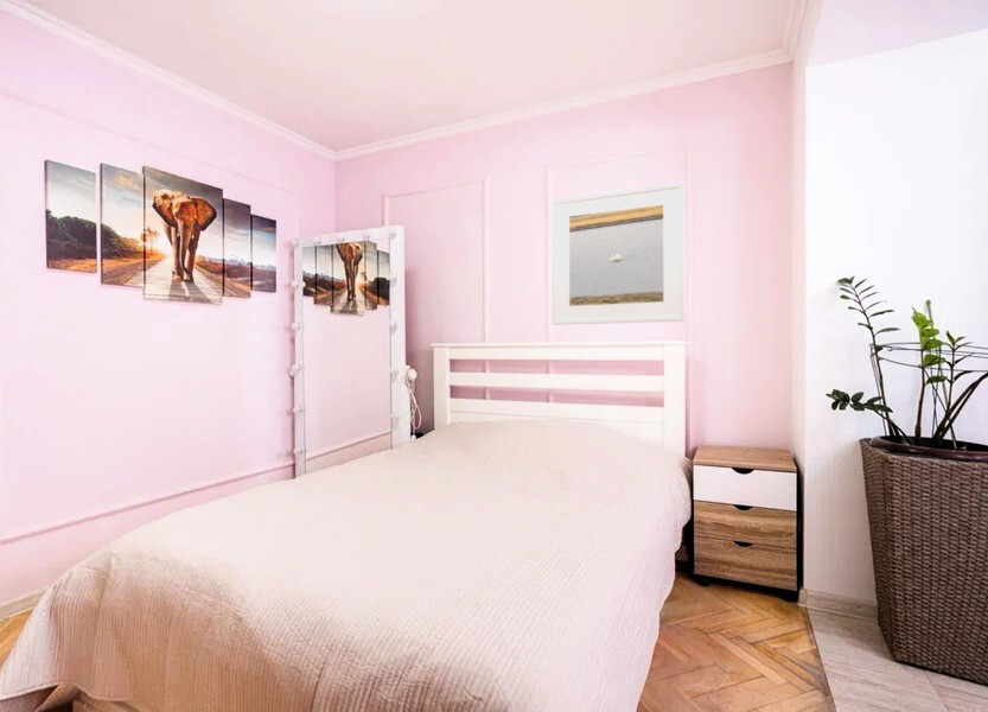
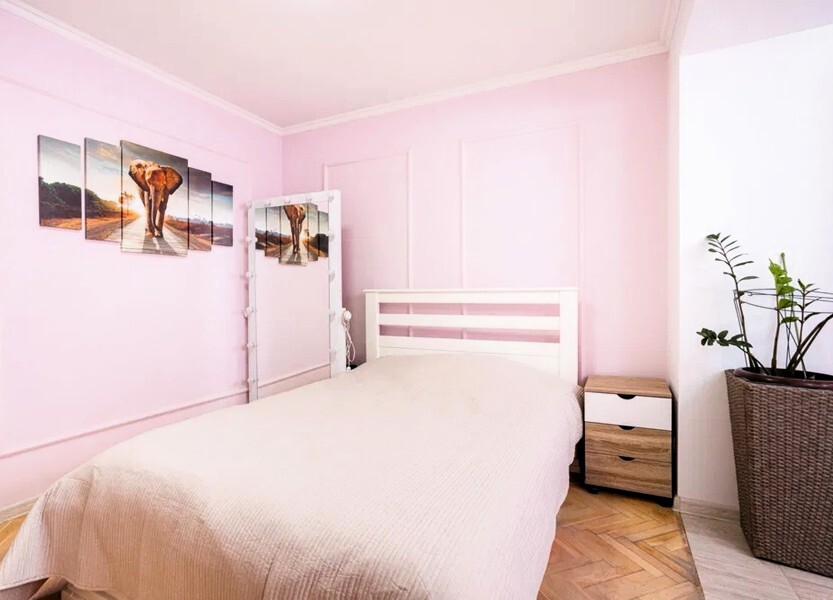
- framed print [550,180,687,326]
